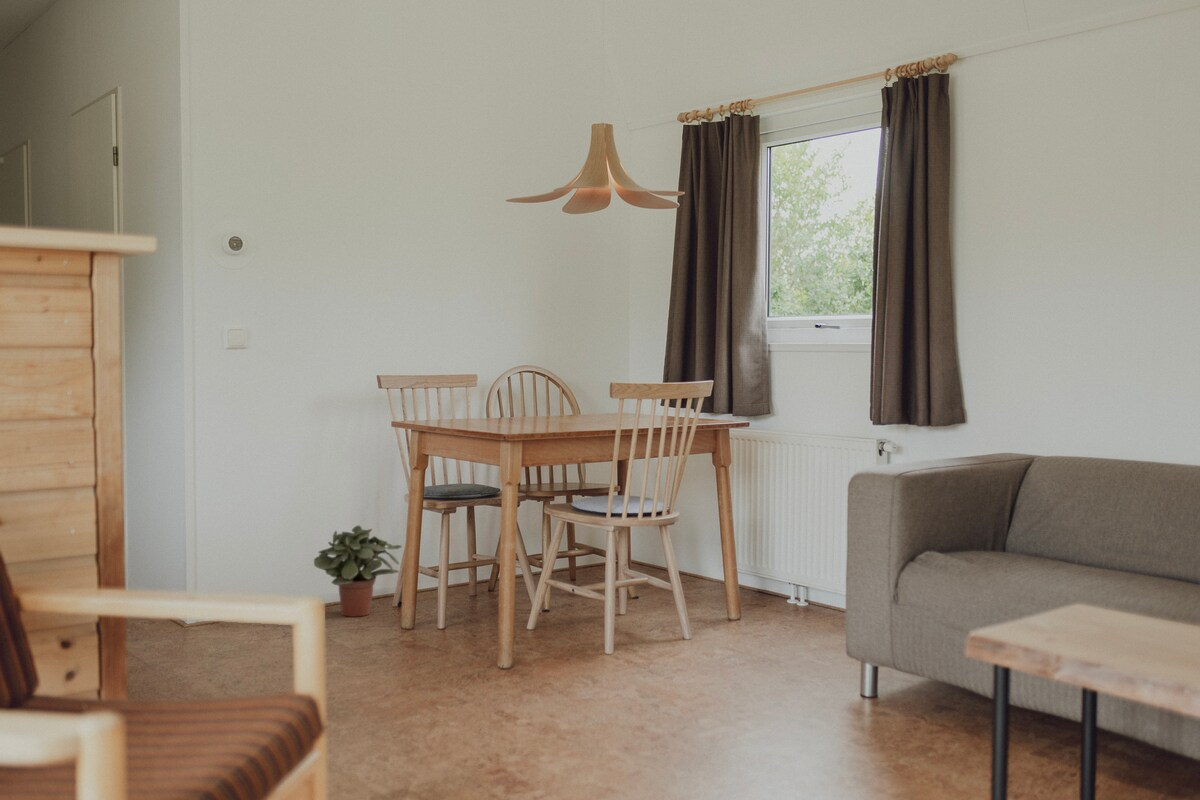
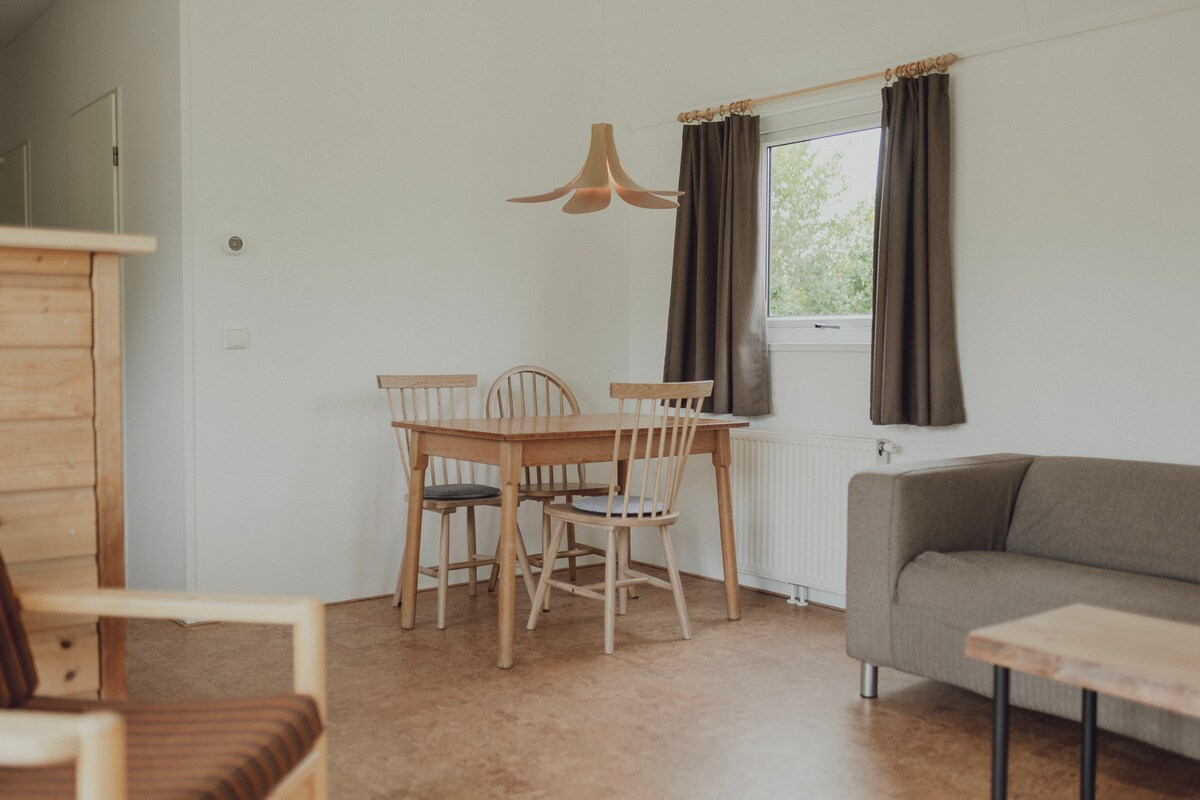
- potted plant [313,525,403,618]
